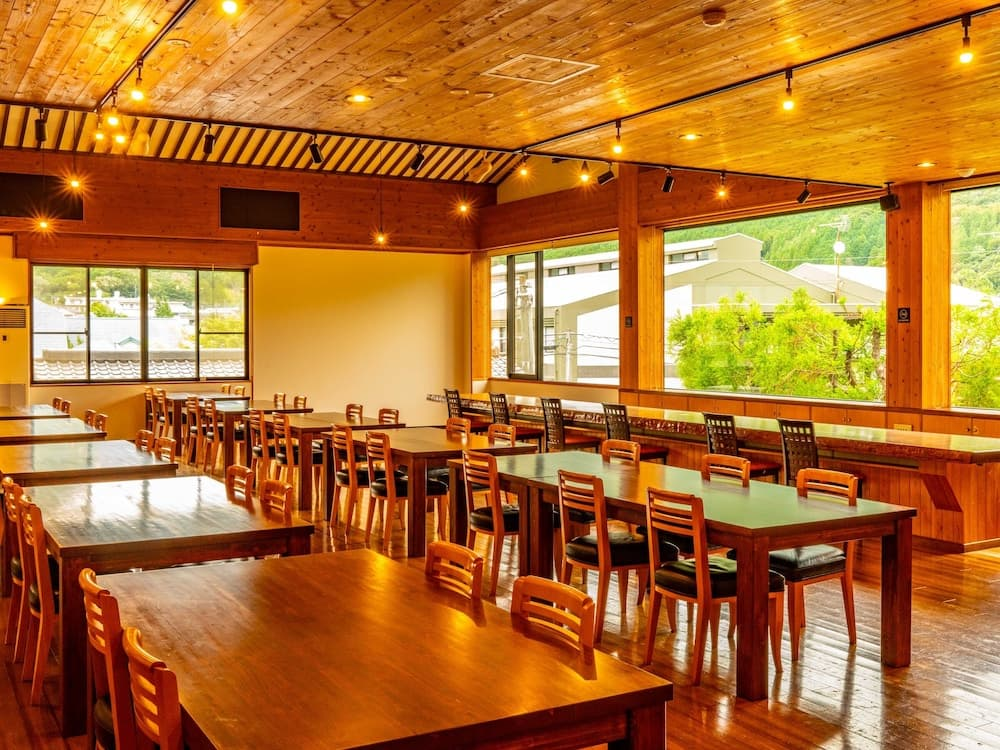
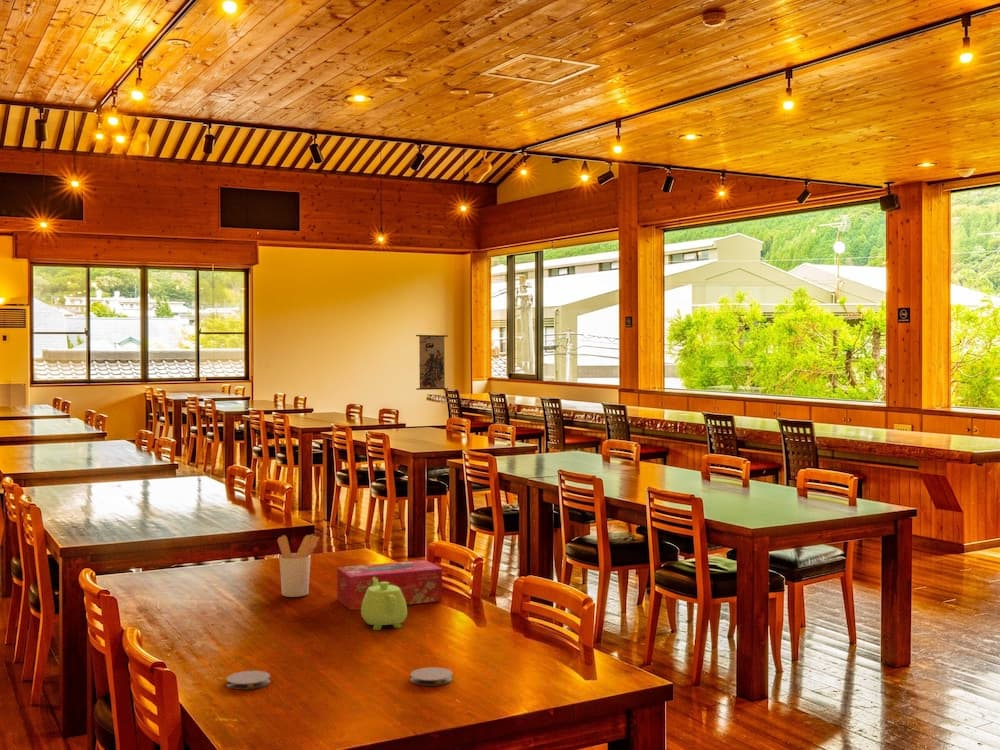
+ coaster [225,670,271,691]
+ wall scroll [415,327,449,391]
+ utensil holder [277,534,320,598]
+ teapot [360,577,408,631]
+ coaster [409,666,453,687]
+ tissue box [336,559,443,611]
